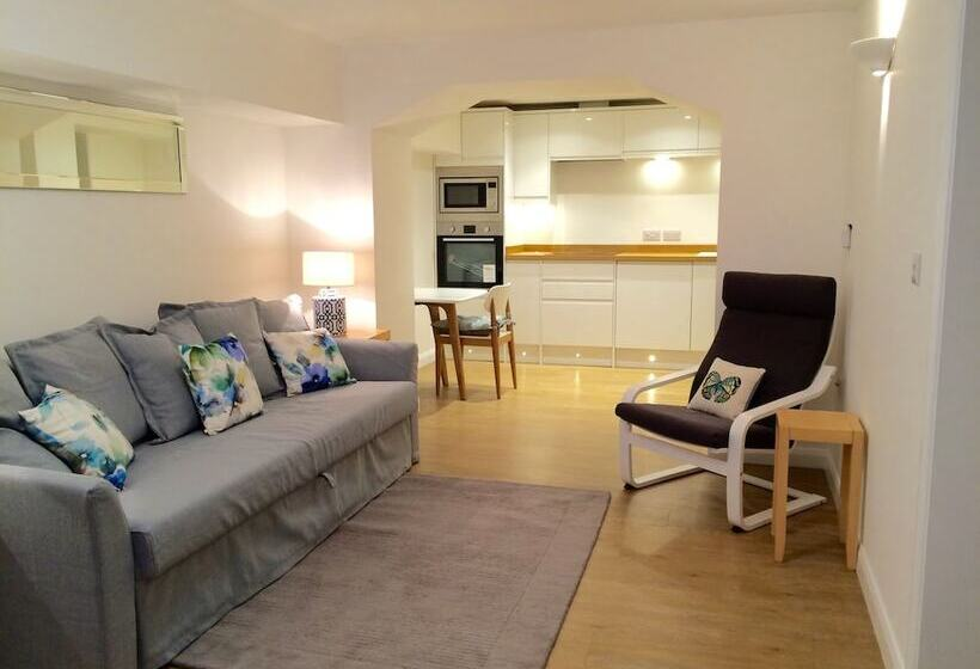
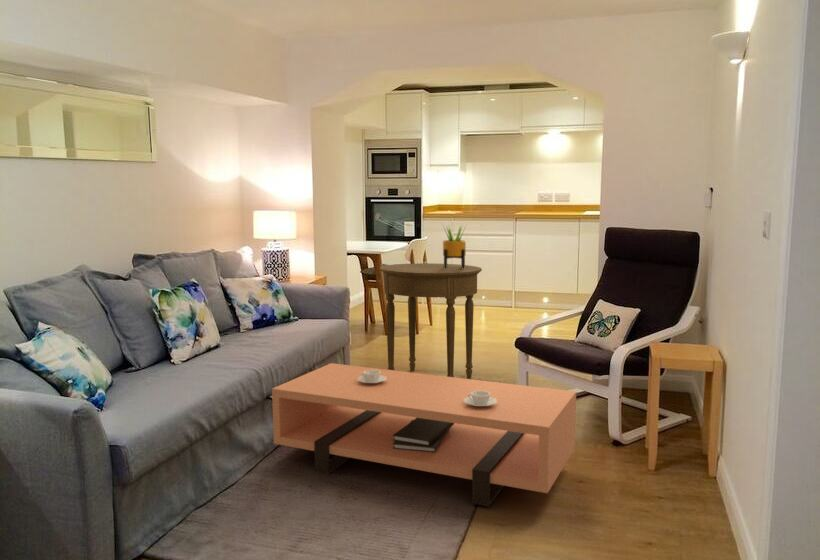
+ side table [379,262,483,379]
+ coffee table [271,362,577,508]
+ potted plant [441,221,469,269]
